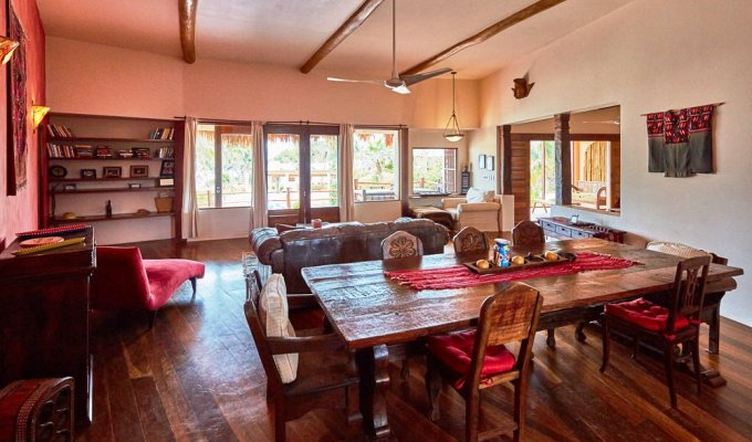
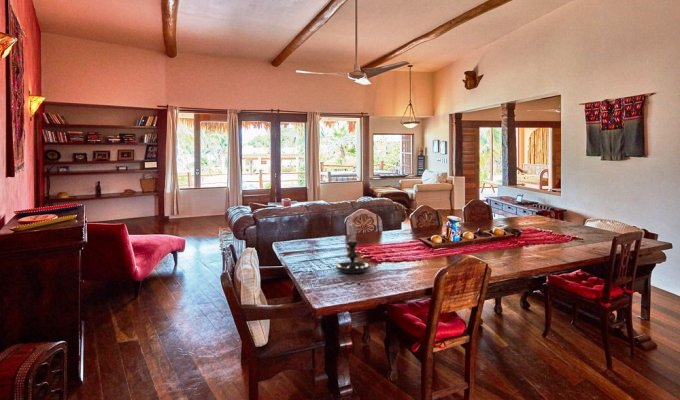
+ candle holder [335,220,371,274]
